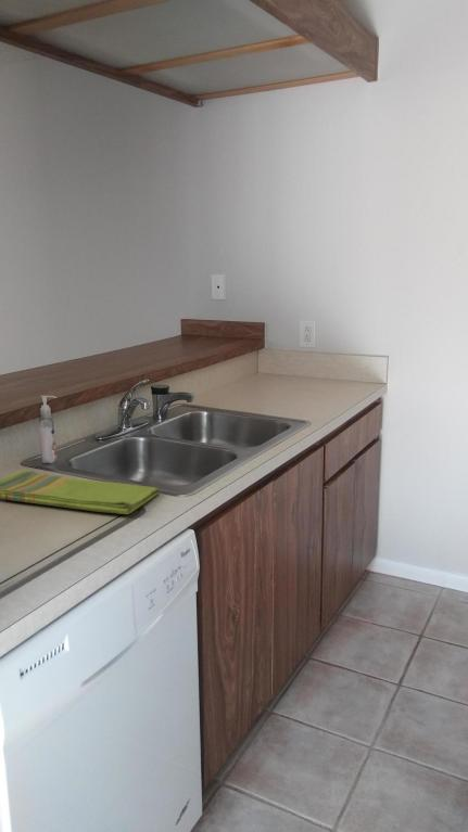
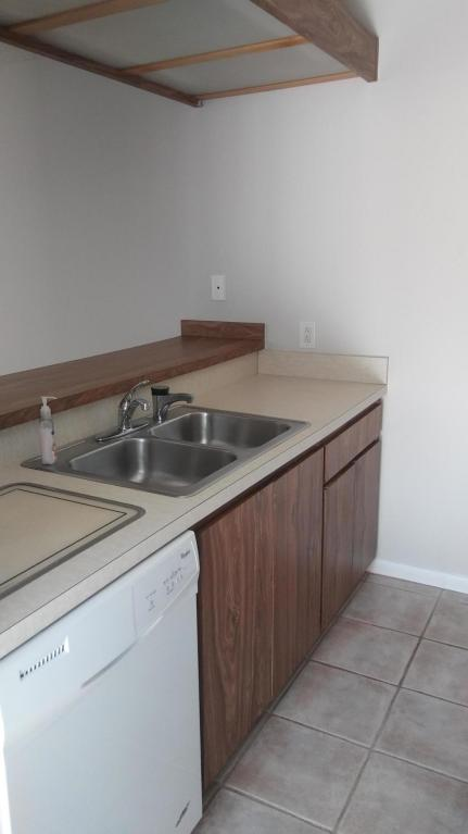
- dish towel [0,469,161,515]
